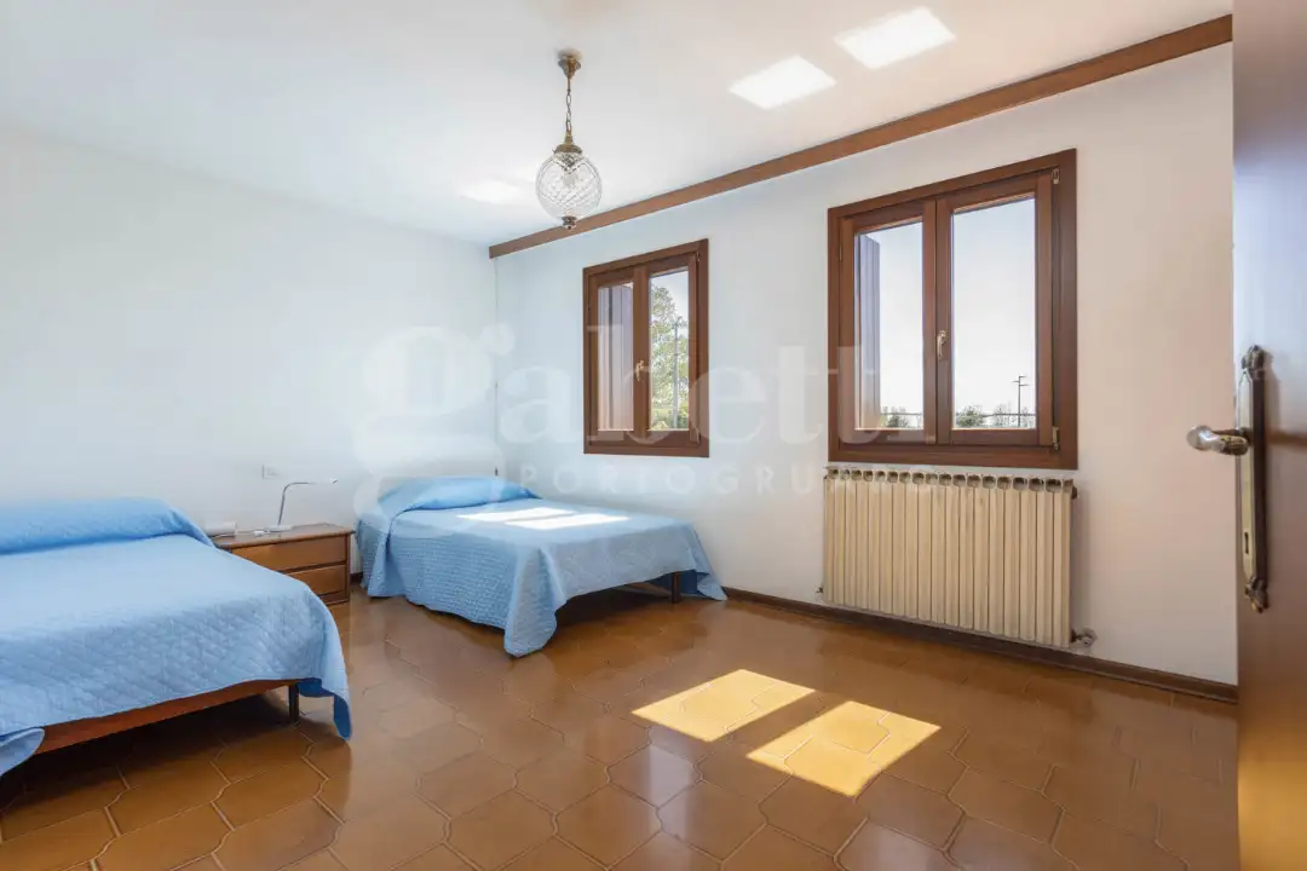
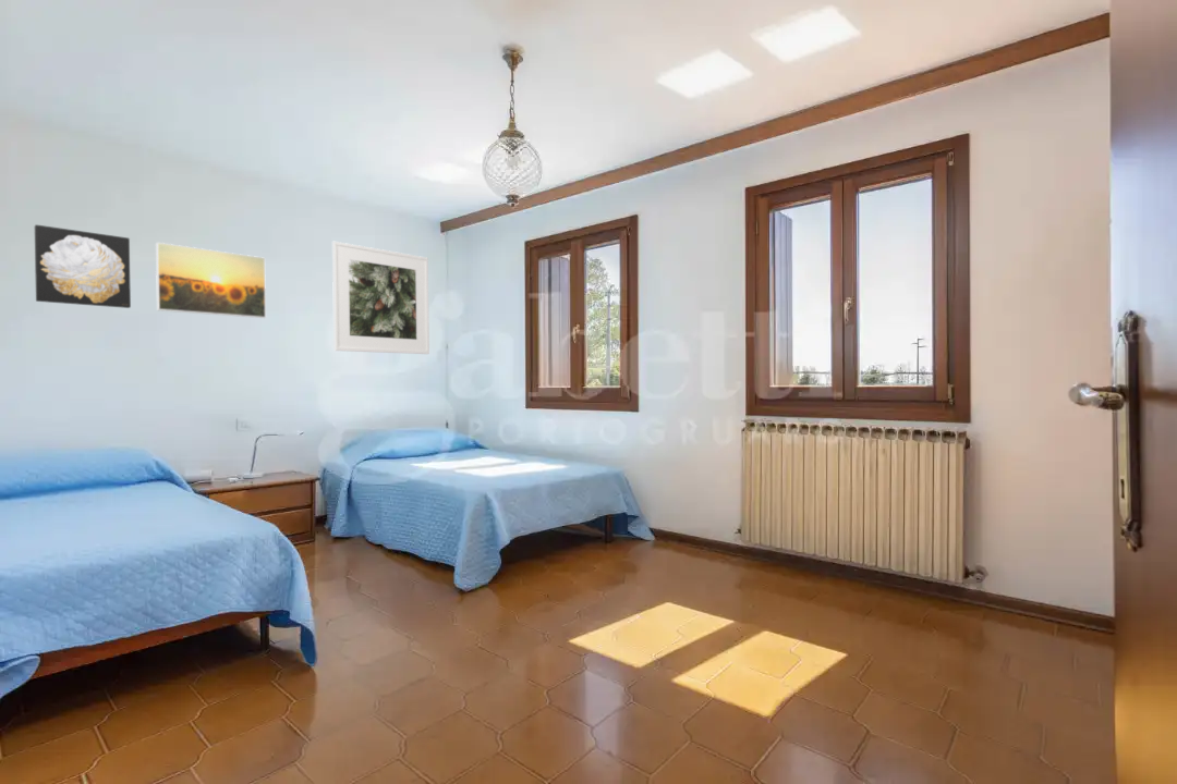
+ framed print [155,242,267,319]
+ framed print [331,241,430,355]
+ wall art [34,223,132,309]
